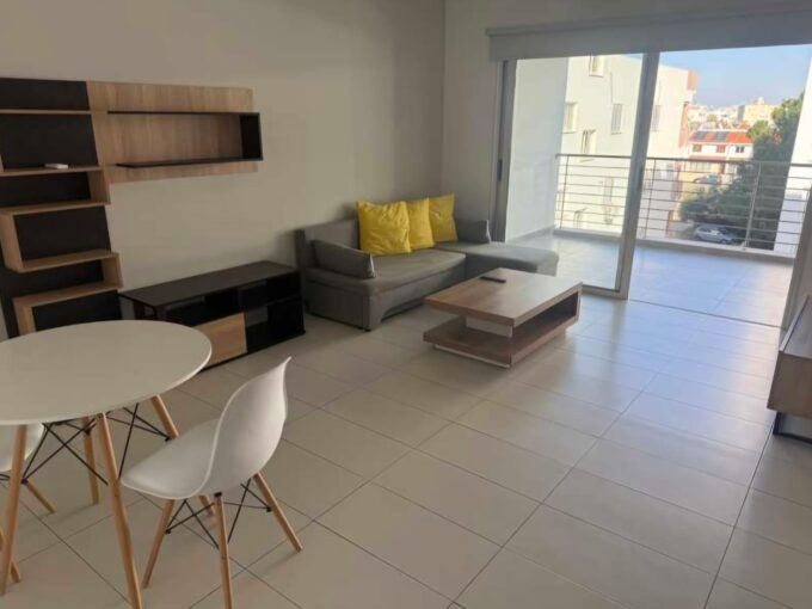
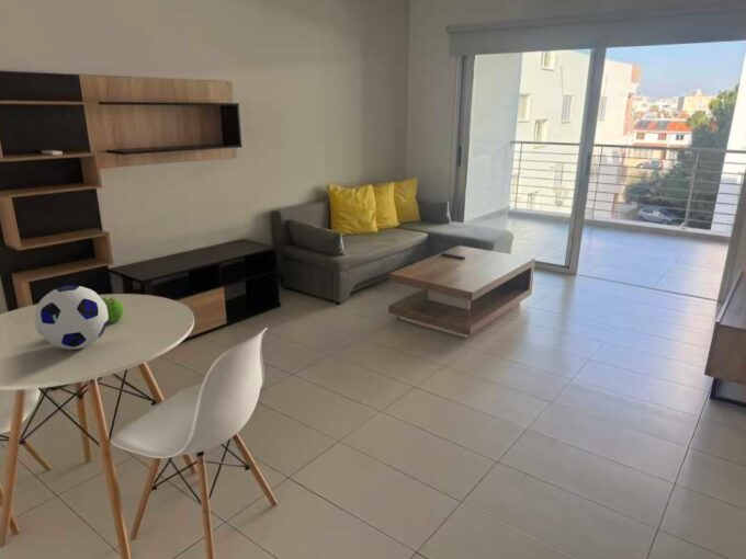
+ soccer ball [34,284,109,351]
+ fruit [102,296,125,324]
